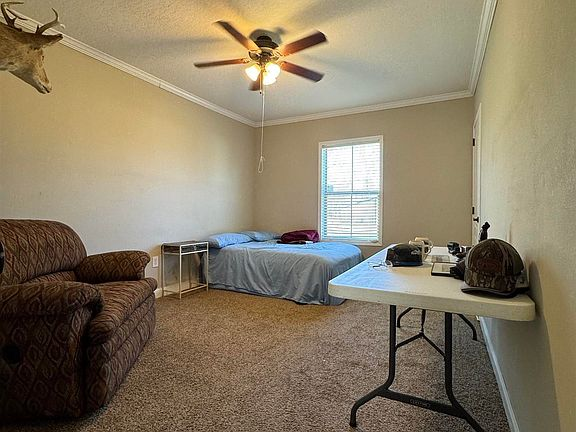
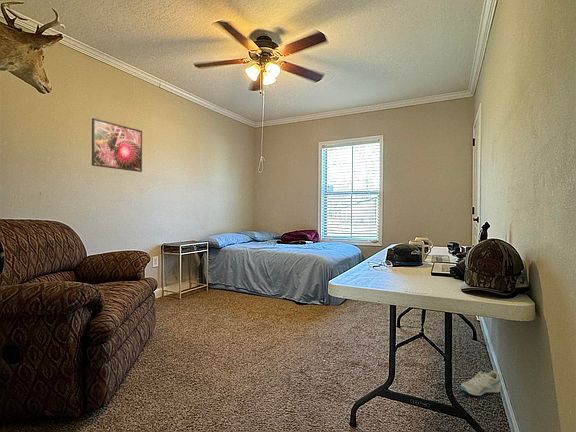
+ sneaker [460,370,502,397]
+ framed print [91,117,143,173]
